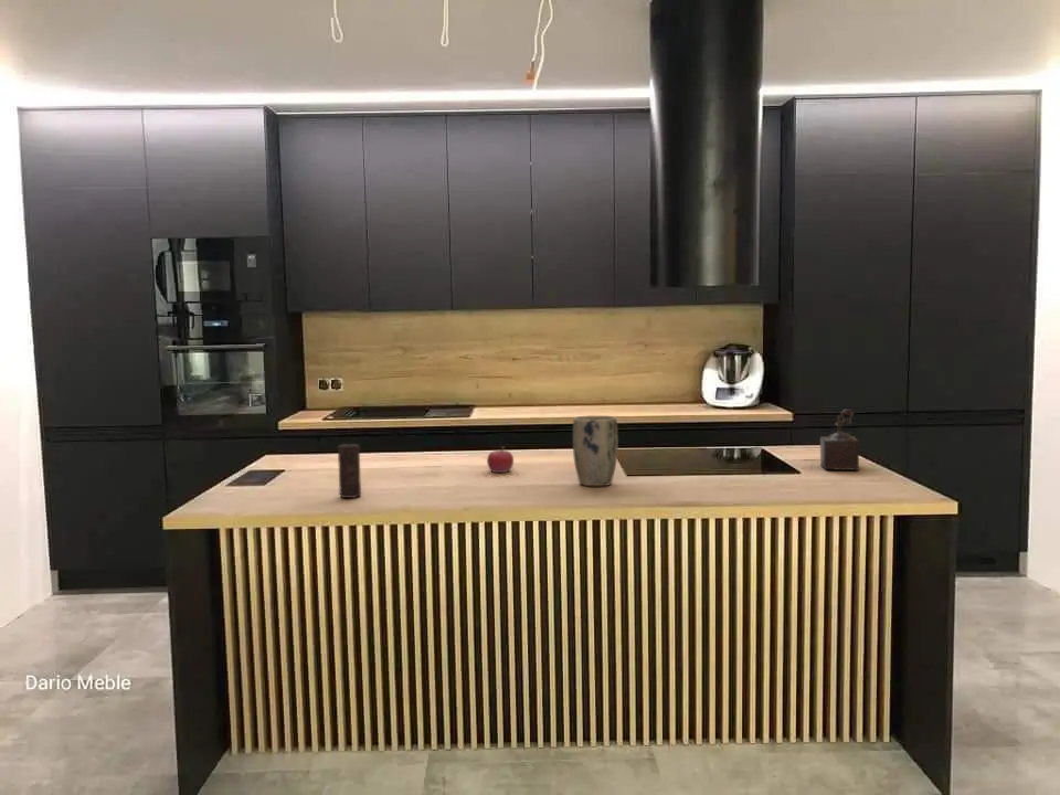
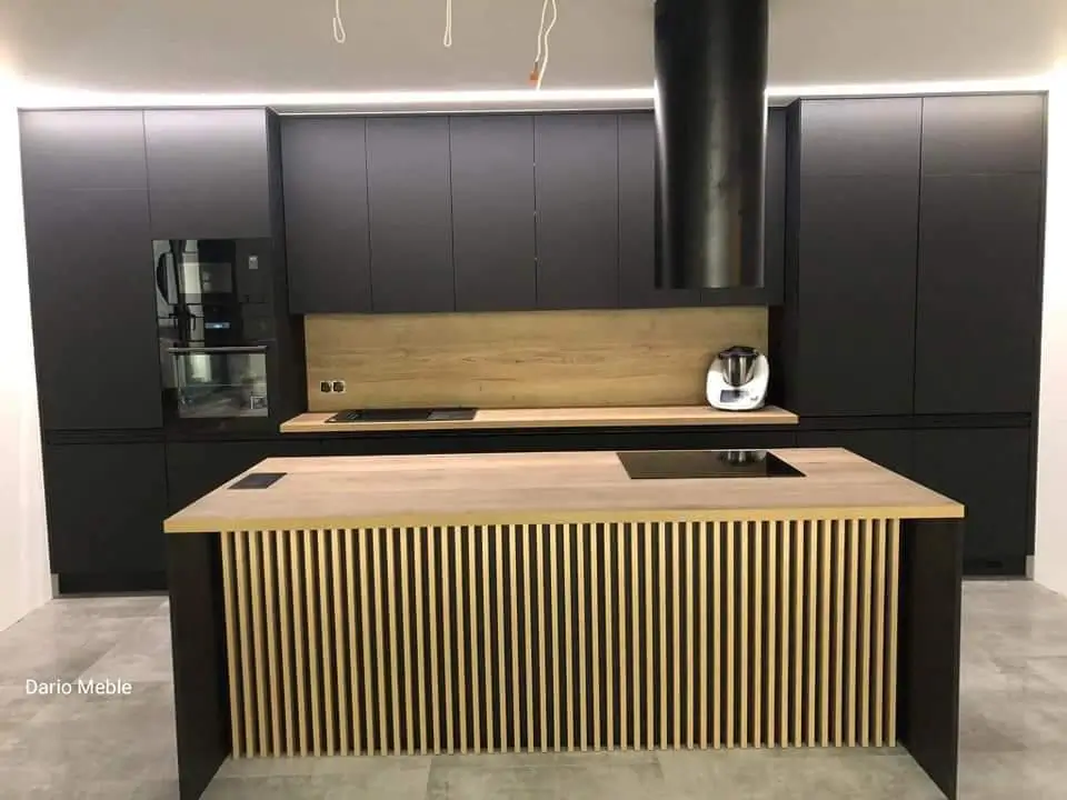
- pepper mill [819,409,860,471]
- fruit [486,445,515,474]
- candle [337,443,362,499]
- plant pot [572,415,619,487]
